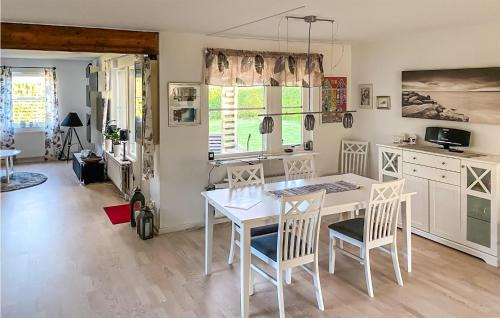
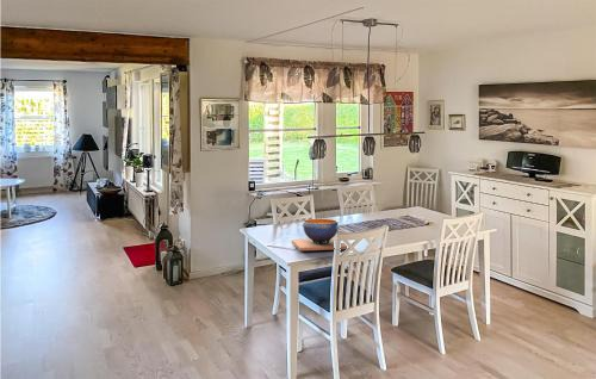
+ decorative bowl [291,218,348,251]
